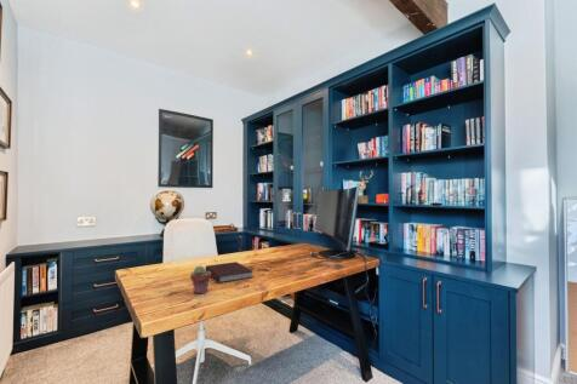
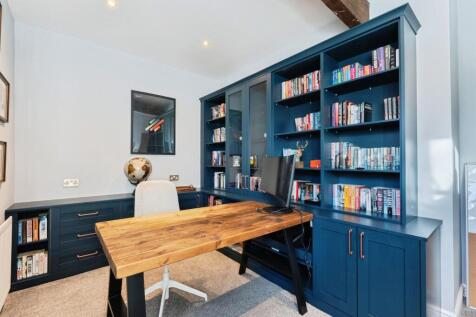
- potted succulent [189,264,212,294]
- notebook [205,260,255,283]
